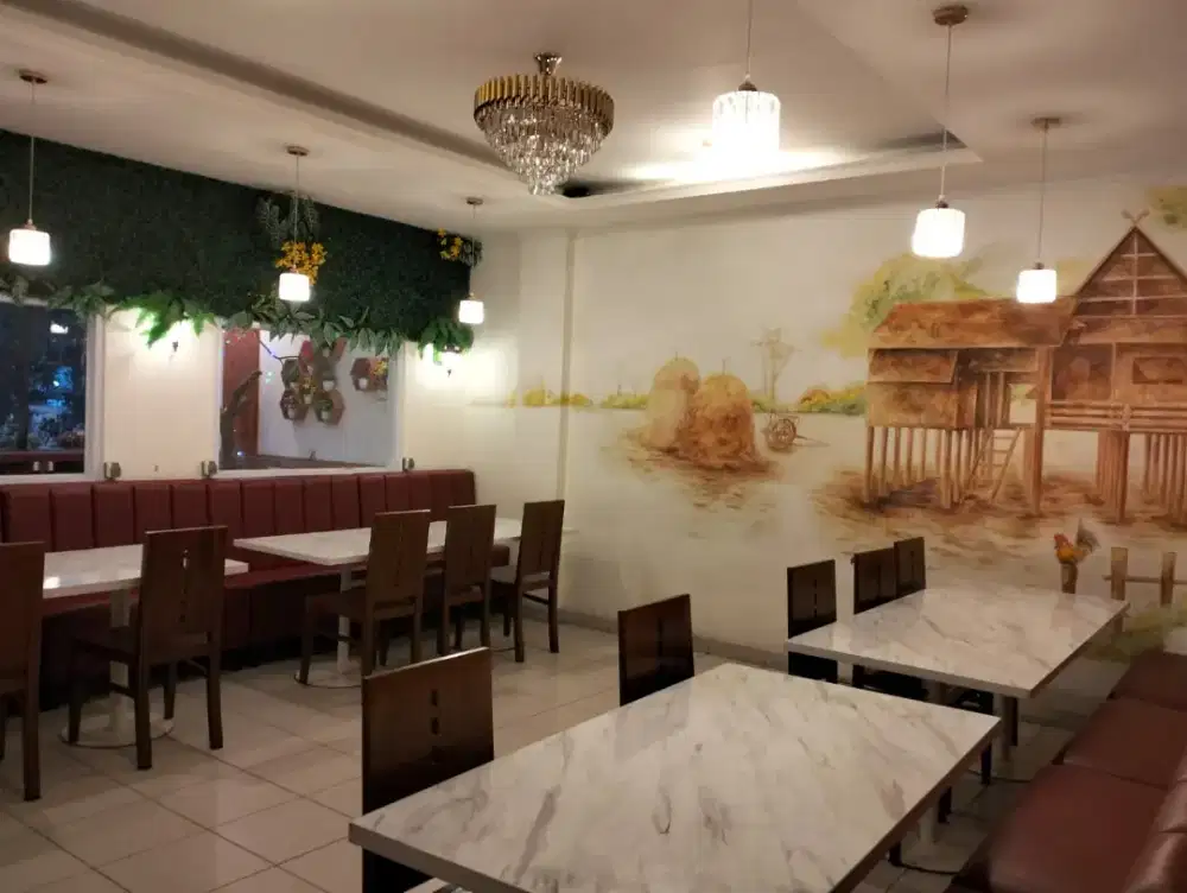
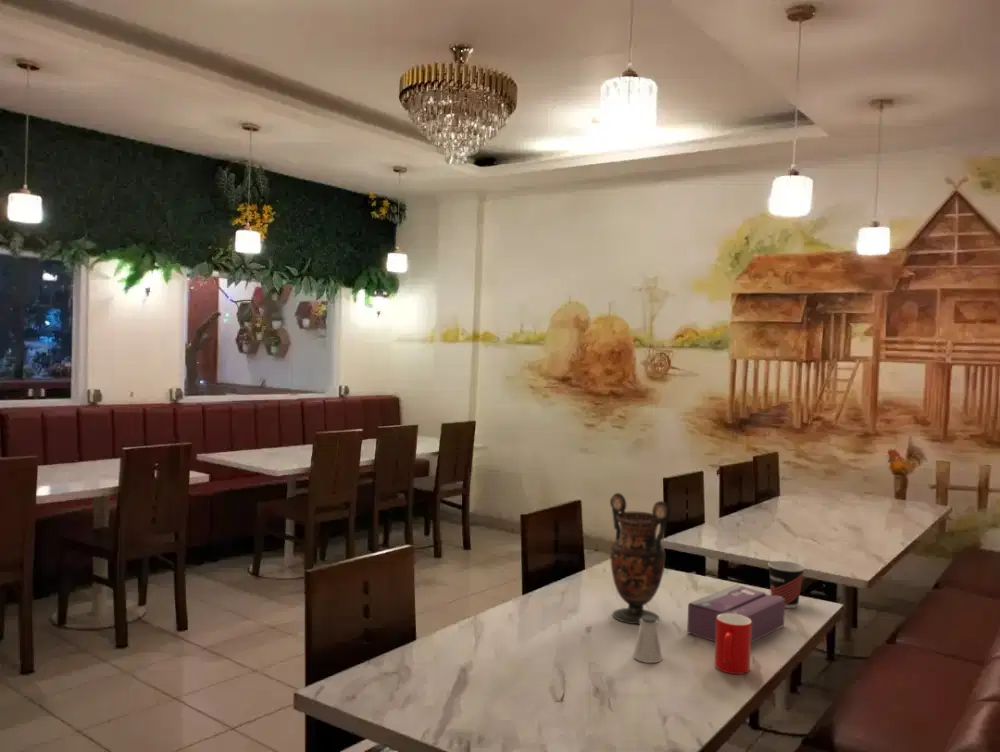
+ cup [714,614,752,675]
+ tissue box [686,583,786,644]
+ vase [609,492,671,625]
+ cup [767,560,806,609]
+ saltshaker [632,616,663,664]
